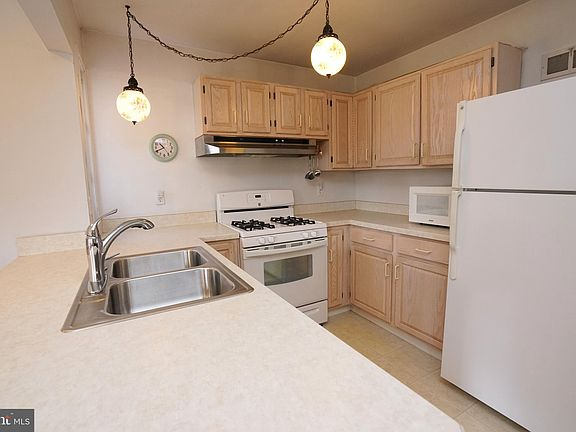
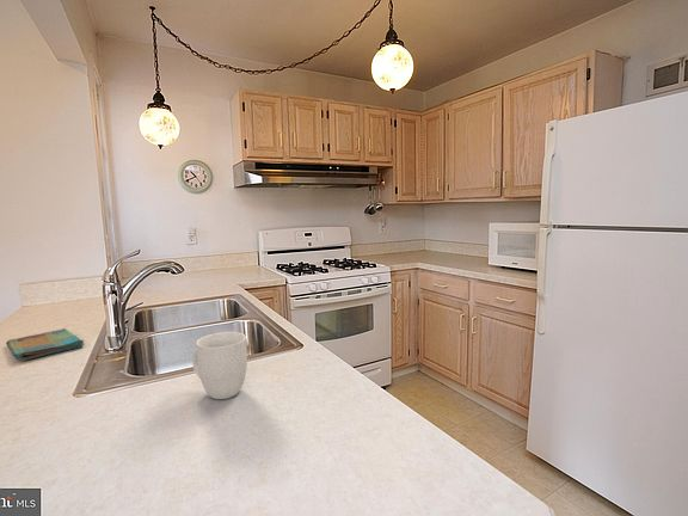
+ mug [191,331,248,400]
+ dish towel [5,327,85,362]
